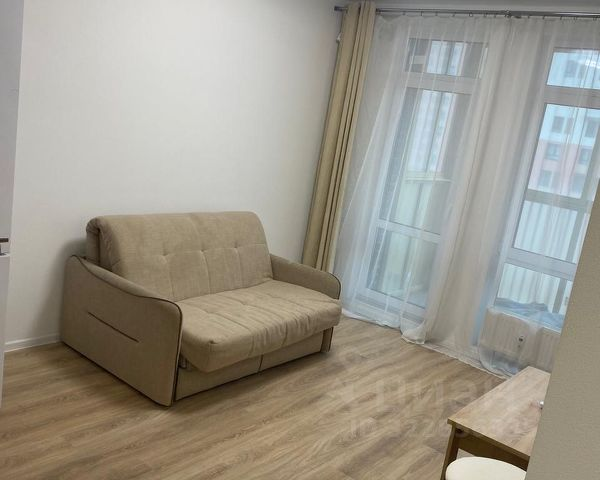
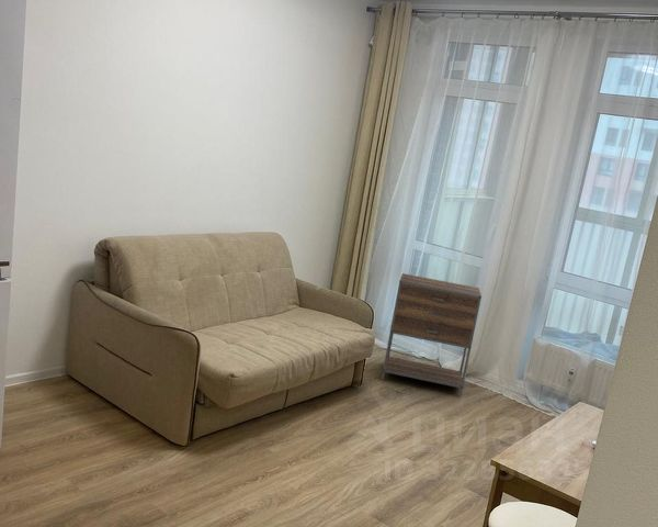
+ nightstand [381,272,483,397]
